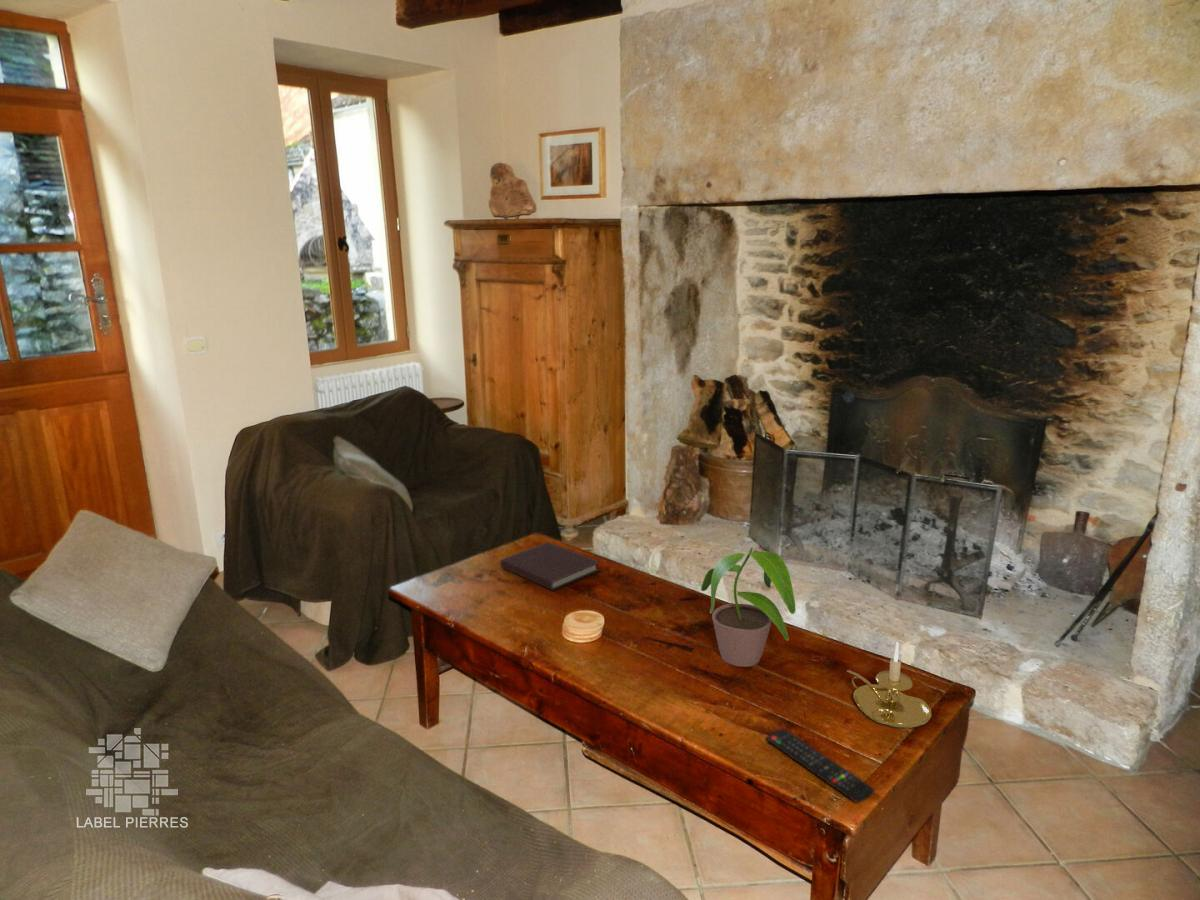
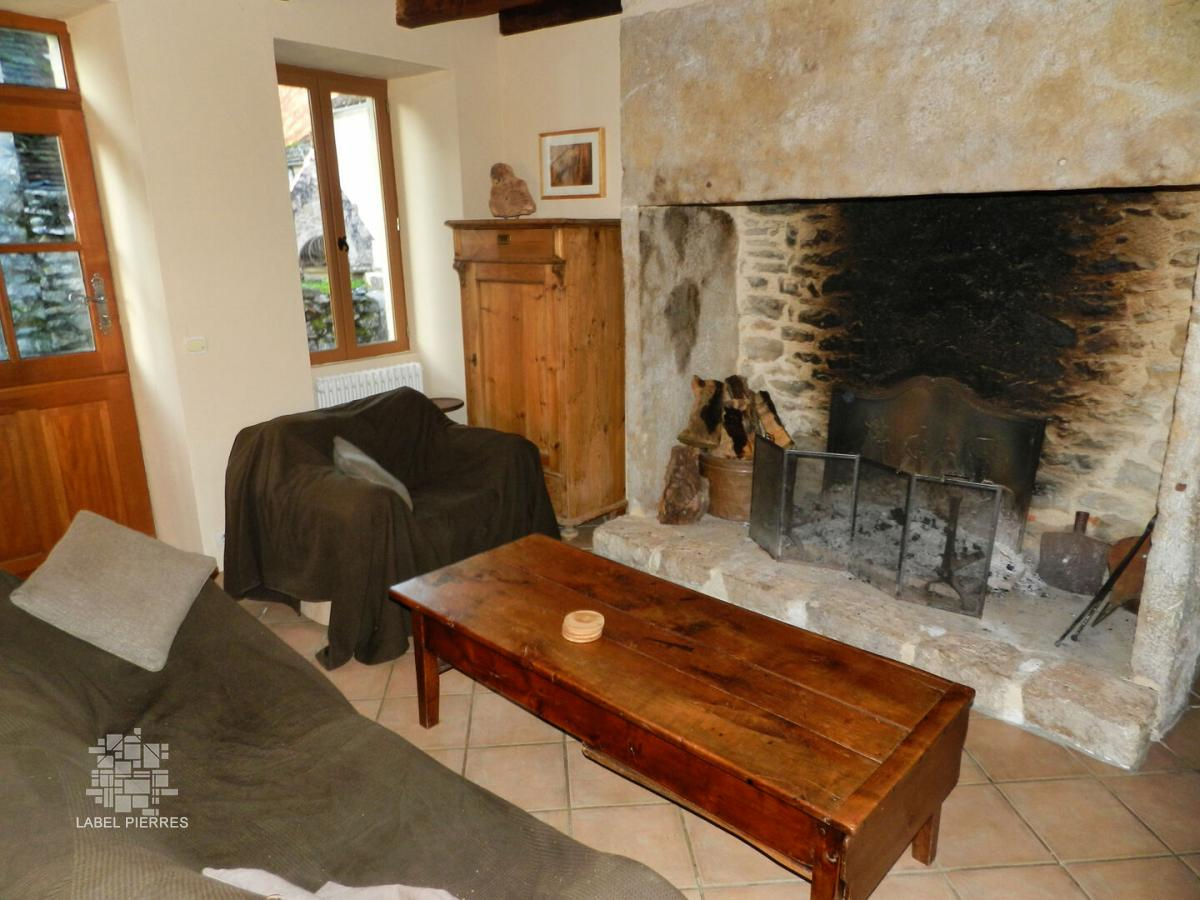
- remote control [766,728,875,804]
- candle holder [846,641,932,729]
- potted plant [700,546,797,668]
- notebook [500,541,601,592]
